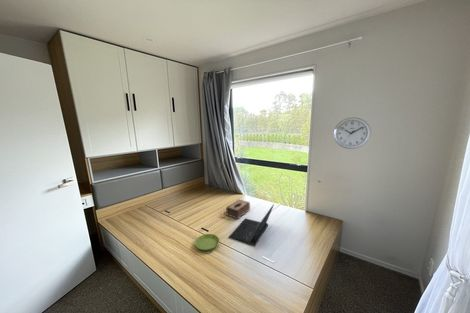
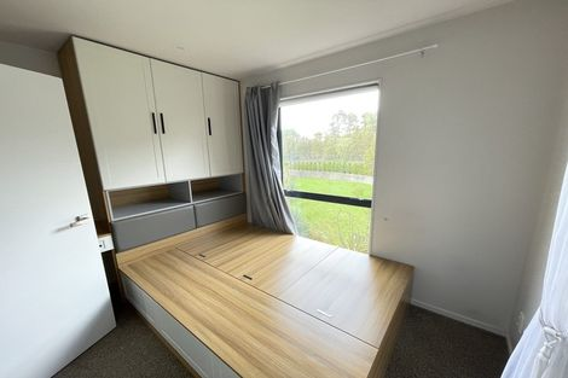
- saucer [194,233,220,252]
- tissue box [225,199,251,220]
- laptop computer [228,203,275,247]
- wall clock [333,116,372,150]
